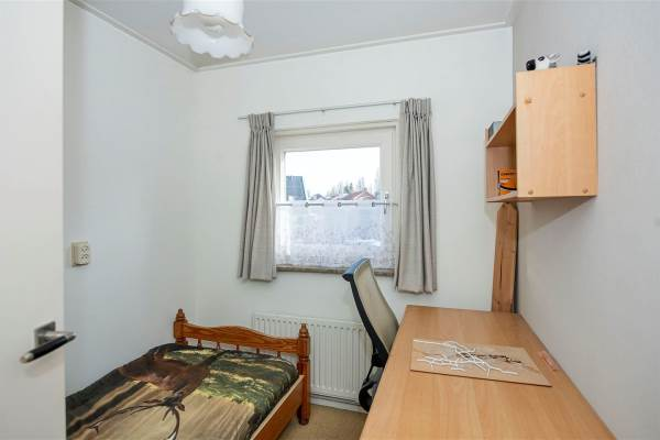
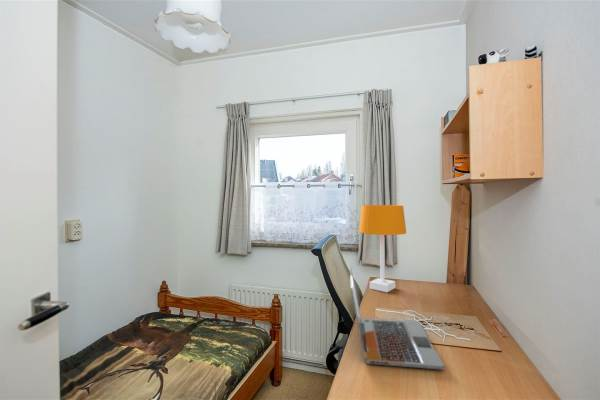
+ laptop [349,264,445,371]
+ desk lamp [358,204,407,293]
